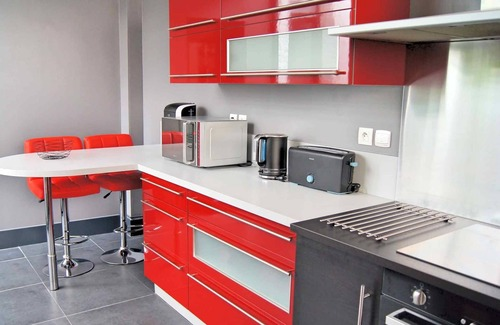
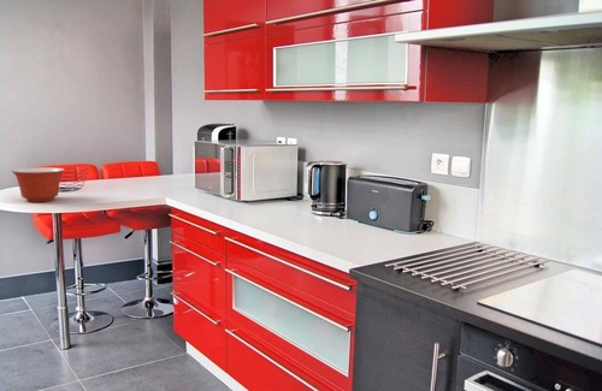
+ mixing bowl [11,166,66,203]
